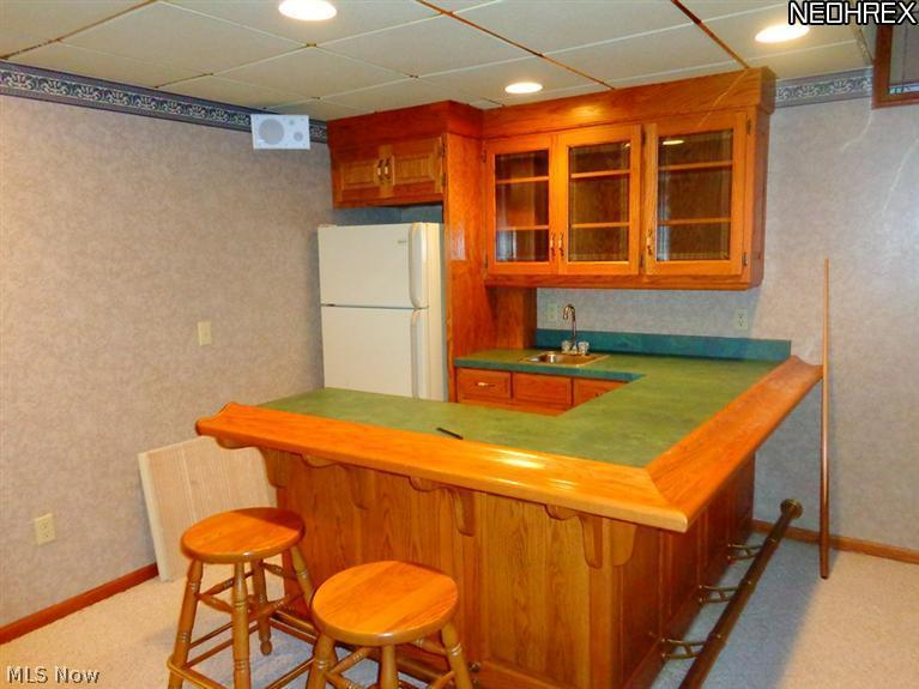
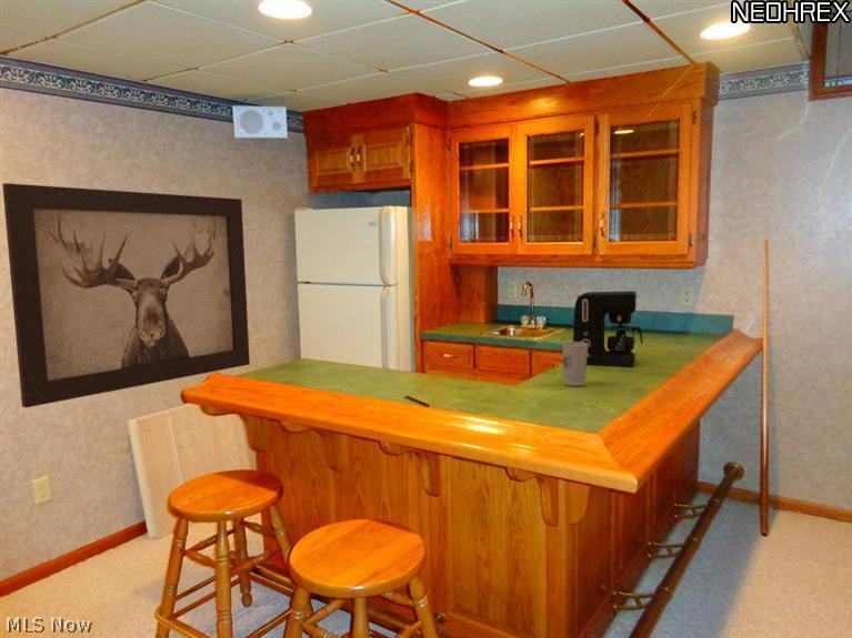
+ cup [561,341,588,387]
+ wall art [1,182,251,408]
+ coffee maker [572,290,644,367]
